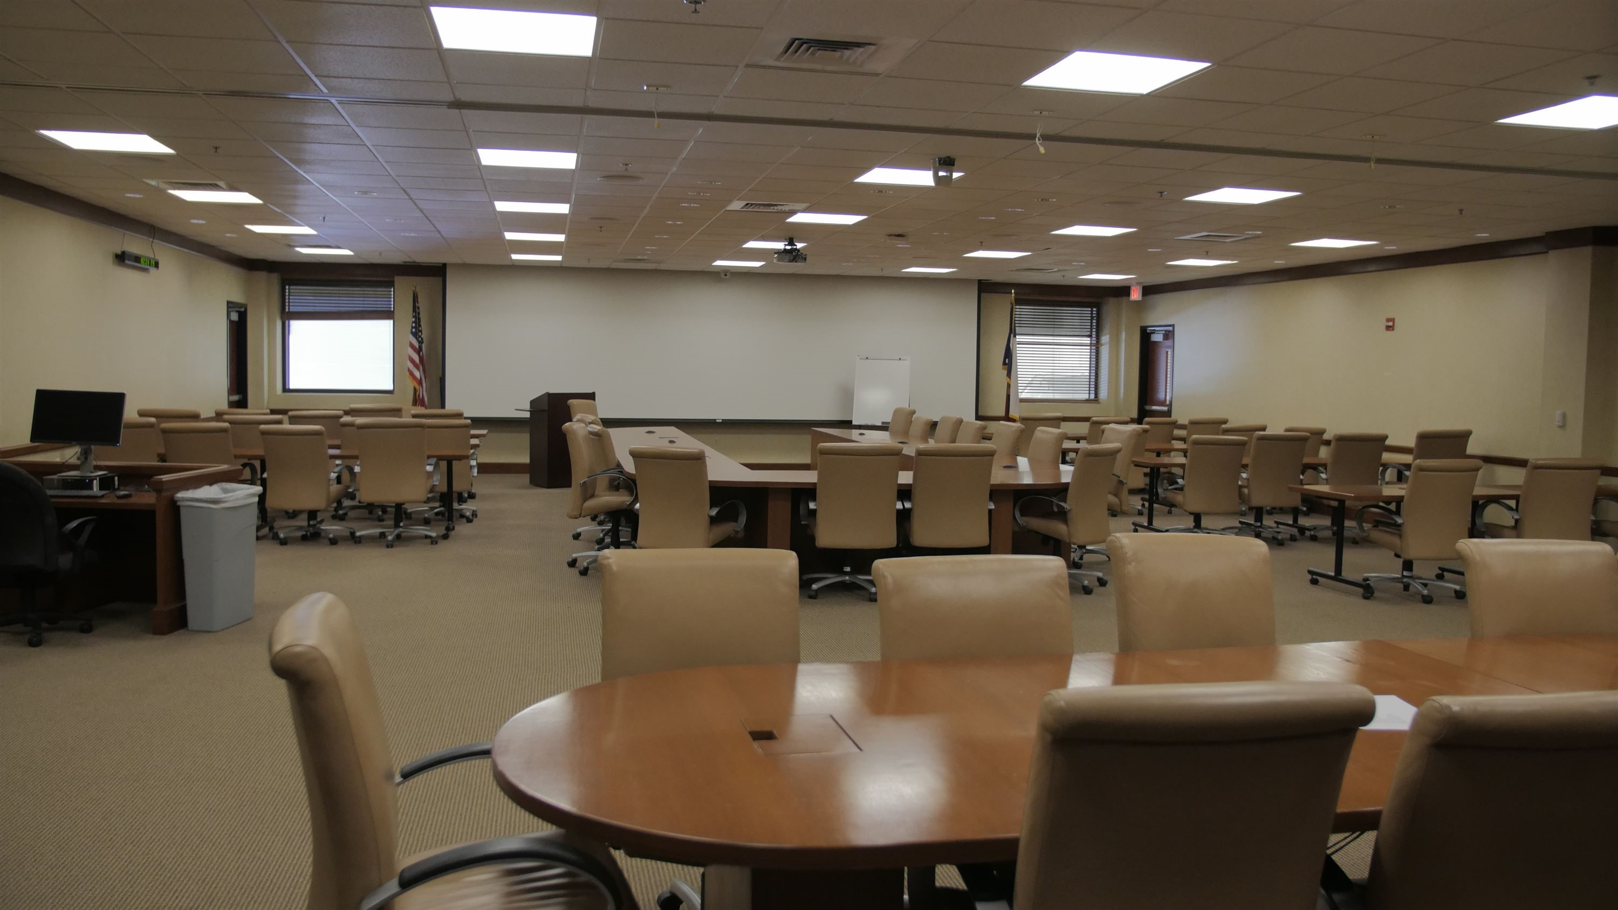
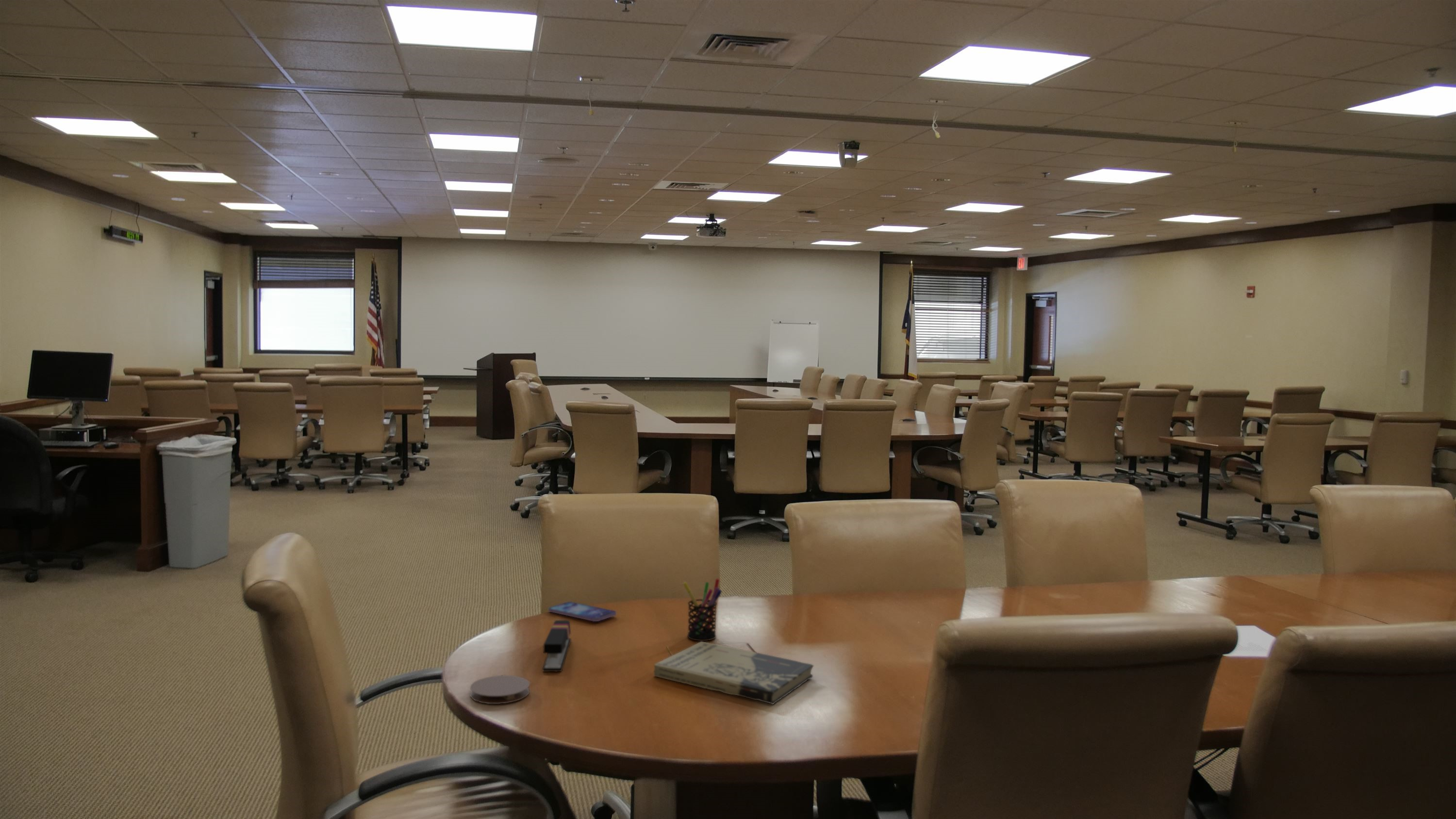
+ coaster [470,675,530,704]
+ smartphone [548,601,617,622]
+ pen holder [682,578,722,641]
+ book [653,641,814,705]
+ stapler [542,620,572,672]
